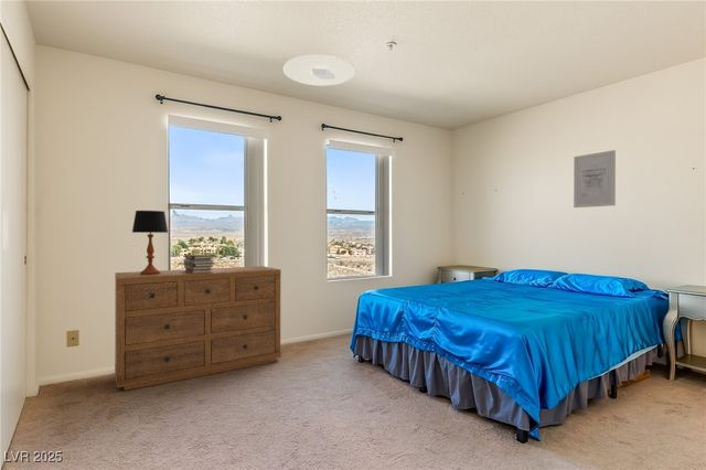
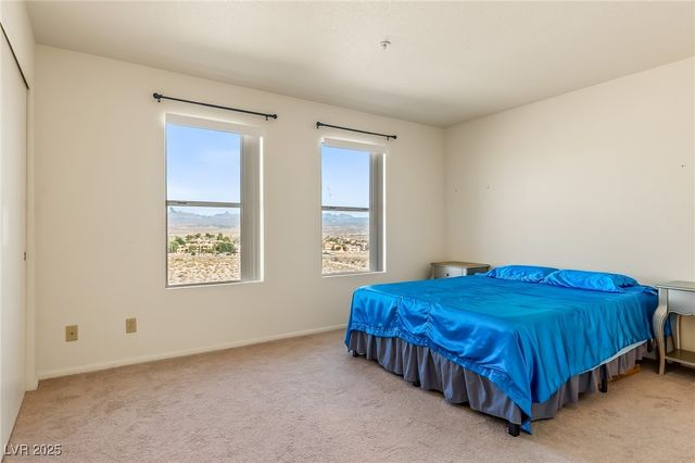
- wall art [573,149,617,209]
- table lamp [131,210,169,275]
- book stack [182,253,215,274]
- dresser [114,265,282,392]
- ceiling light [282,54,356,87]
